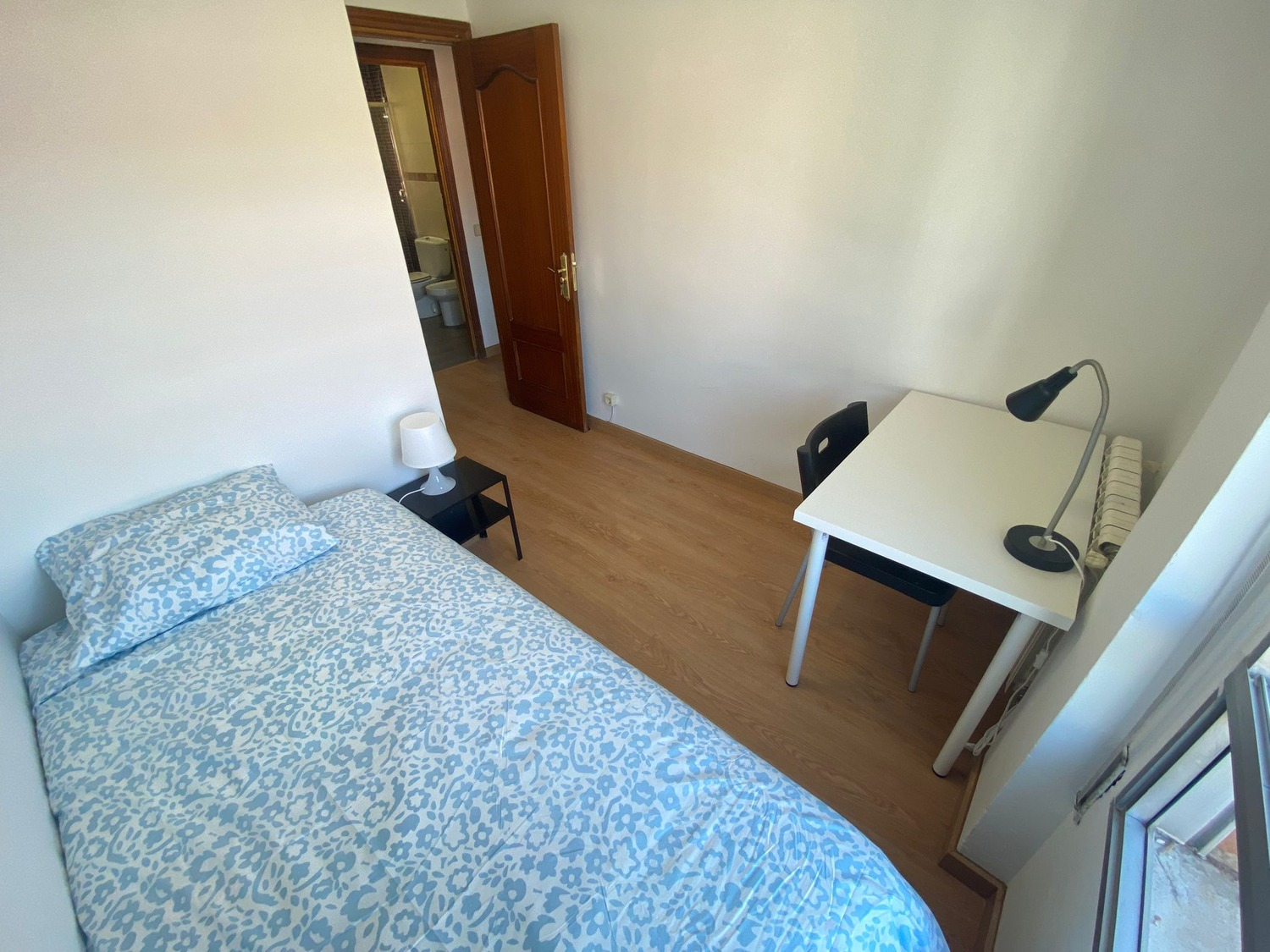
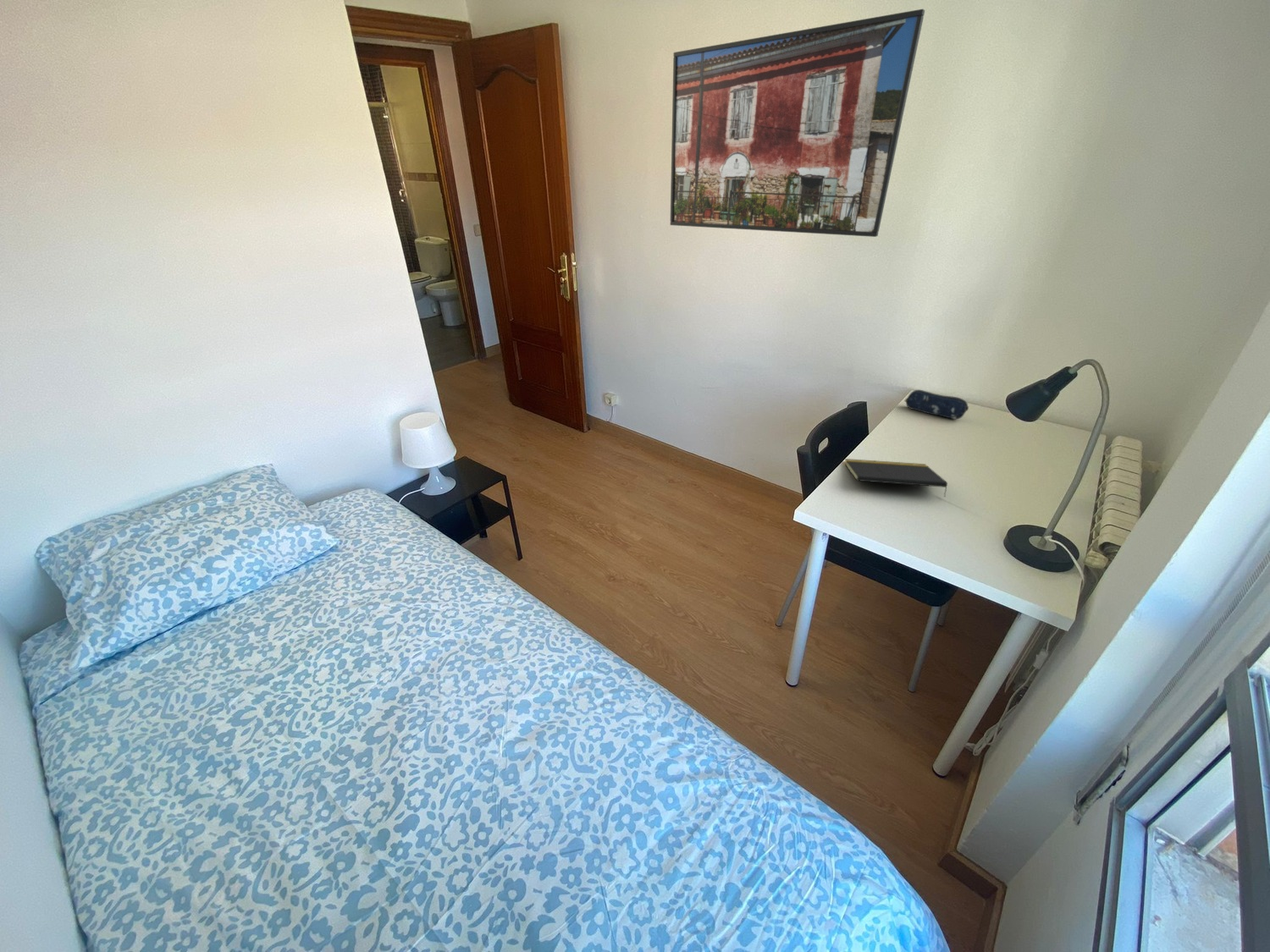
+ notepad [844,458,948,497]
+ pencil case [903,389,969,420]
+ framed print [670,8,925,238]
